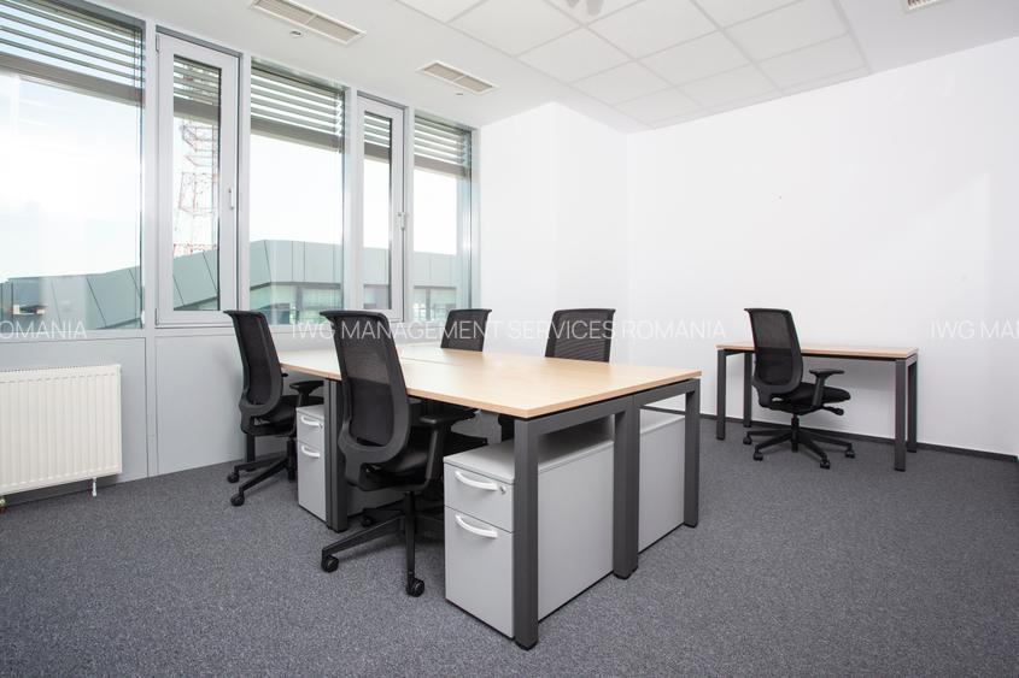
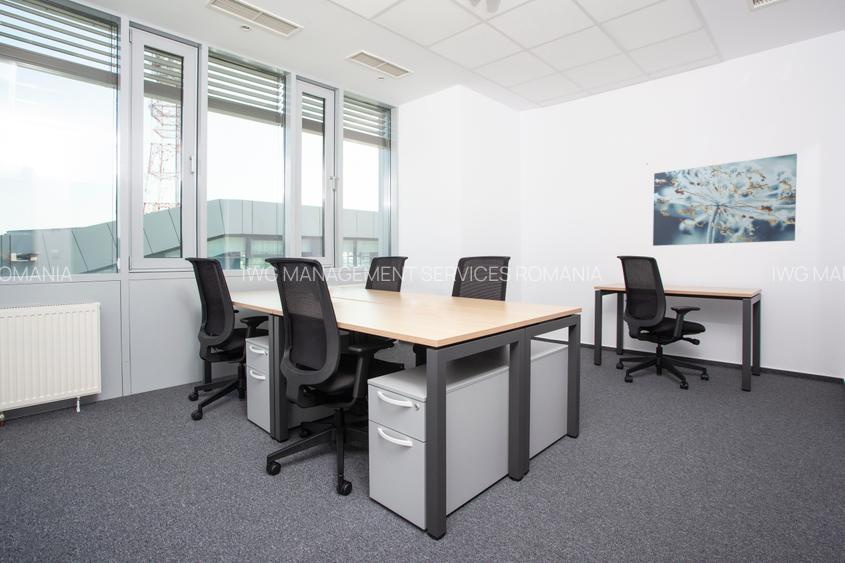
+ wall art [652,153,798,247]
